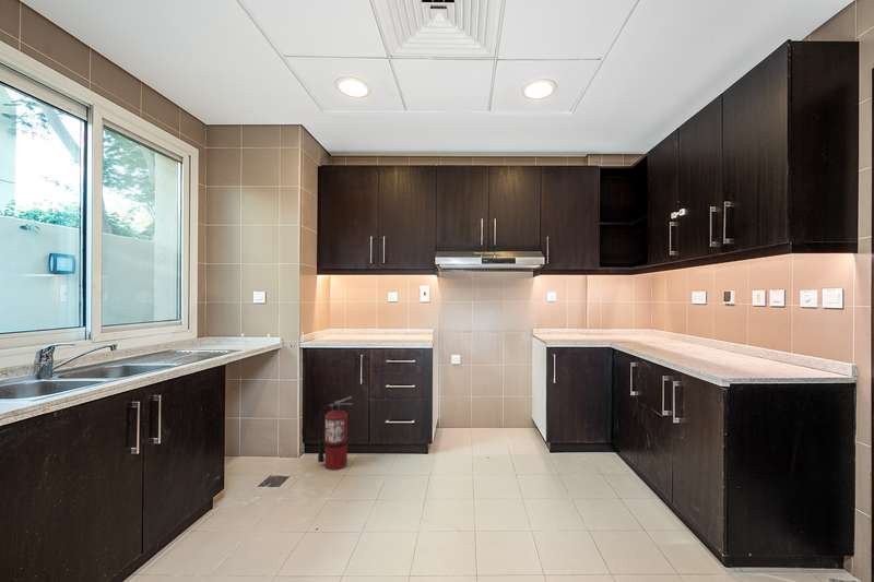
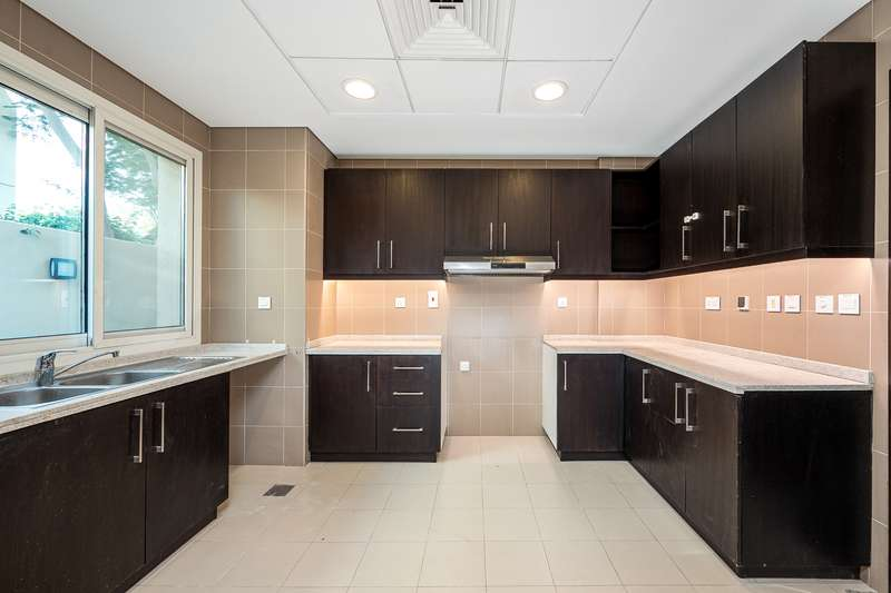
- fire extinguisher [317,395,353,471]
